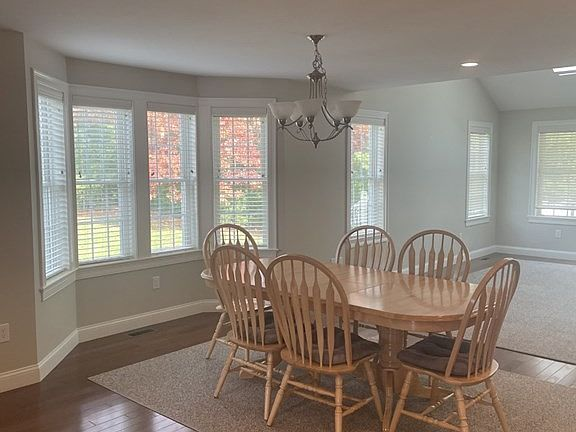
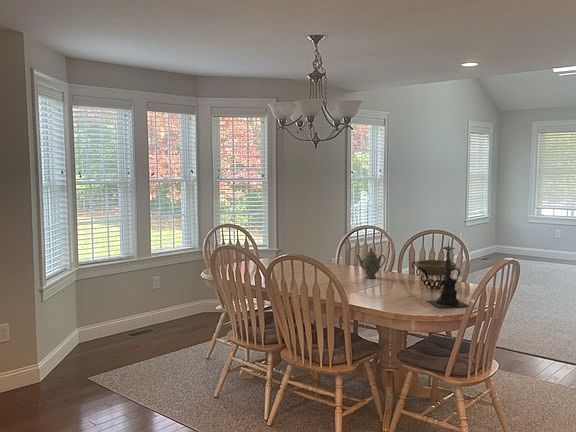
+ chinaware [355,247,386,280]
+ candle holder [426,237,469,309]
+ decorative bowl [411,259,461,290]
